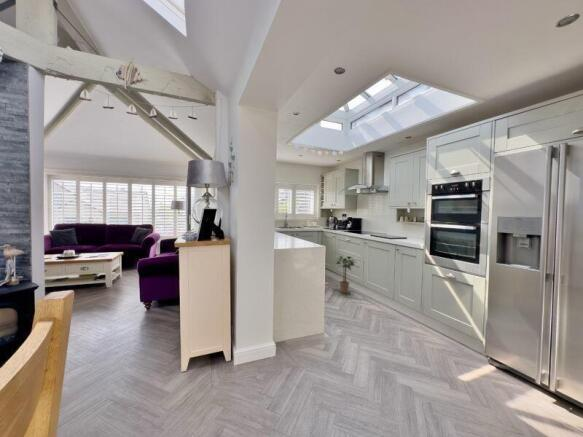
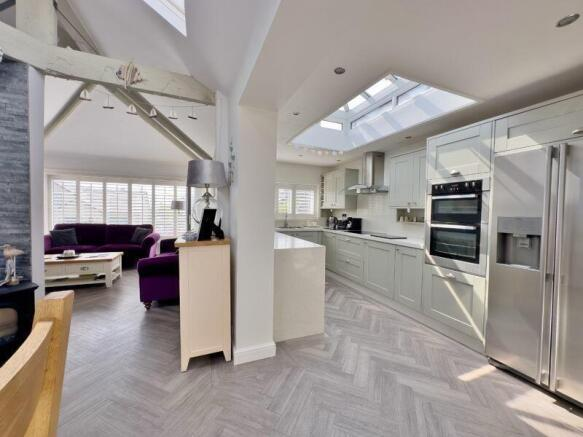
- potted plant [334,255,358,294]
